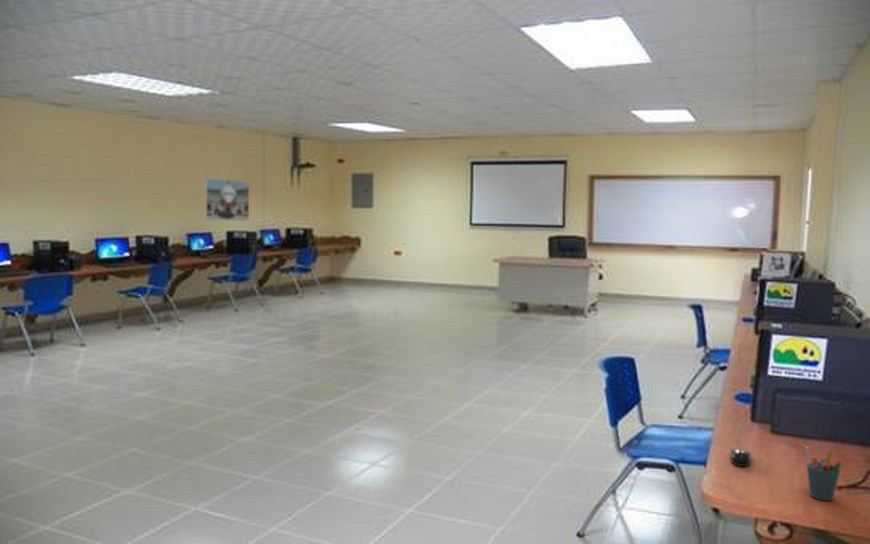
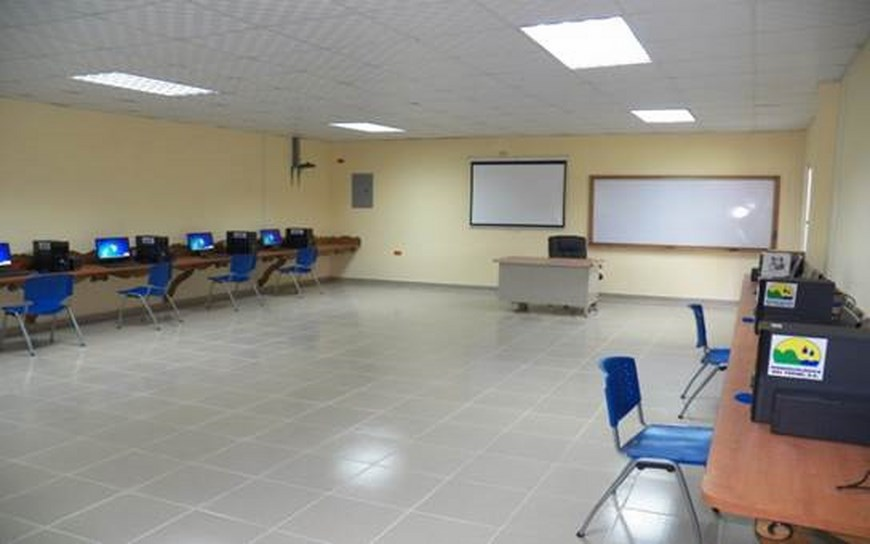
- pen holder [805,446,843,501]
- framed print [204,177,250,222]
- computer mouse [729,448,752,467]
